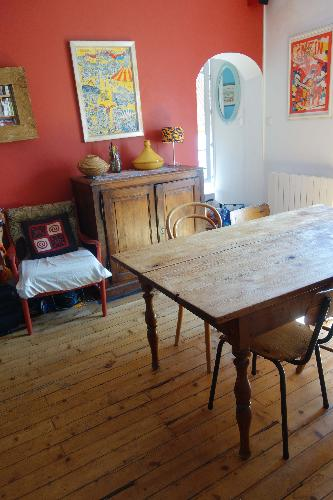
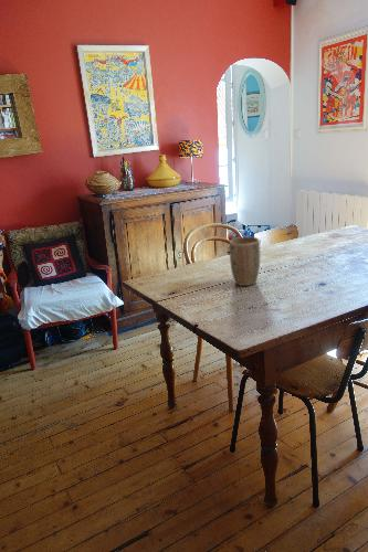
+ plant pot [229,235,261,287]
